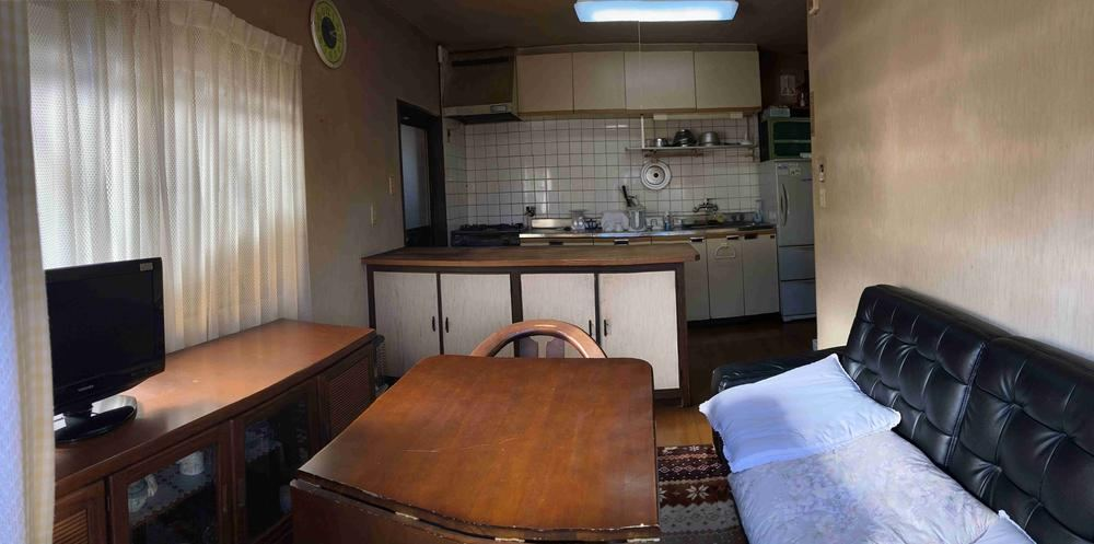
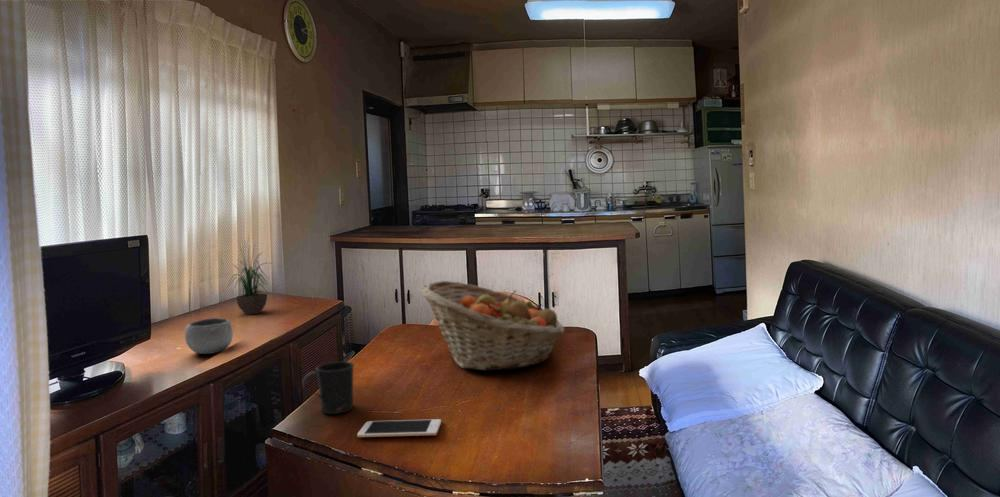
+ mug [301,361,355,415]
+ potted plant [224,234,274,315]
+ bowl [184,317,234,355]
+ cell phone [356,418,442,438]
+ fruit basket [420,280,565,372]
